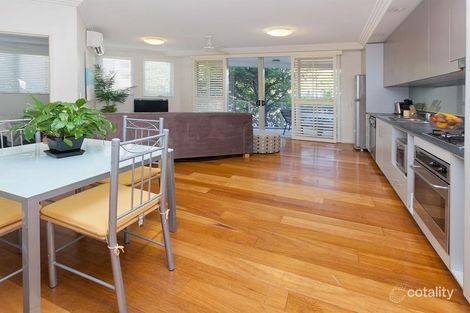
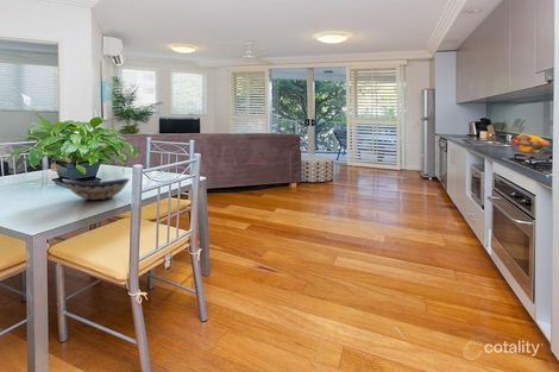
+ decorative bowl [61,177,131,201]
